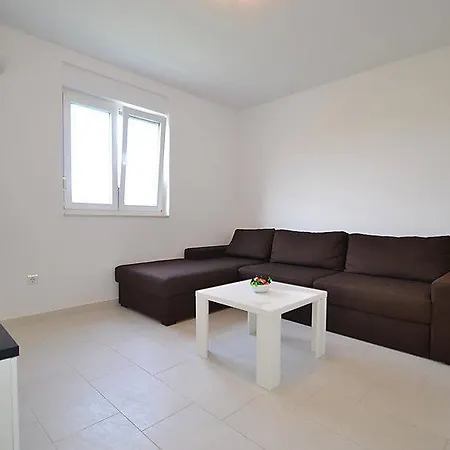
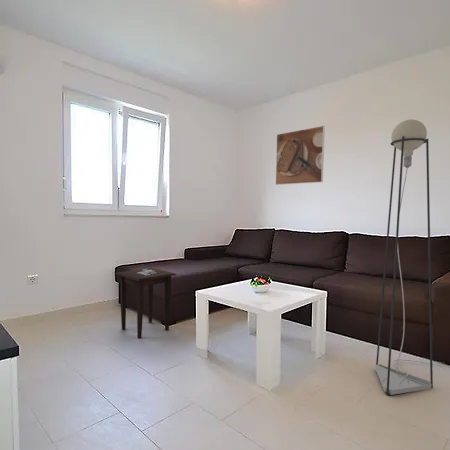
+ floor lamp [374,118,450,396]
+ side table [114,267,177,339]
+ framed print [275,125,326,186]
